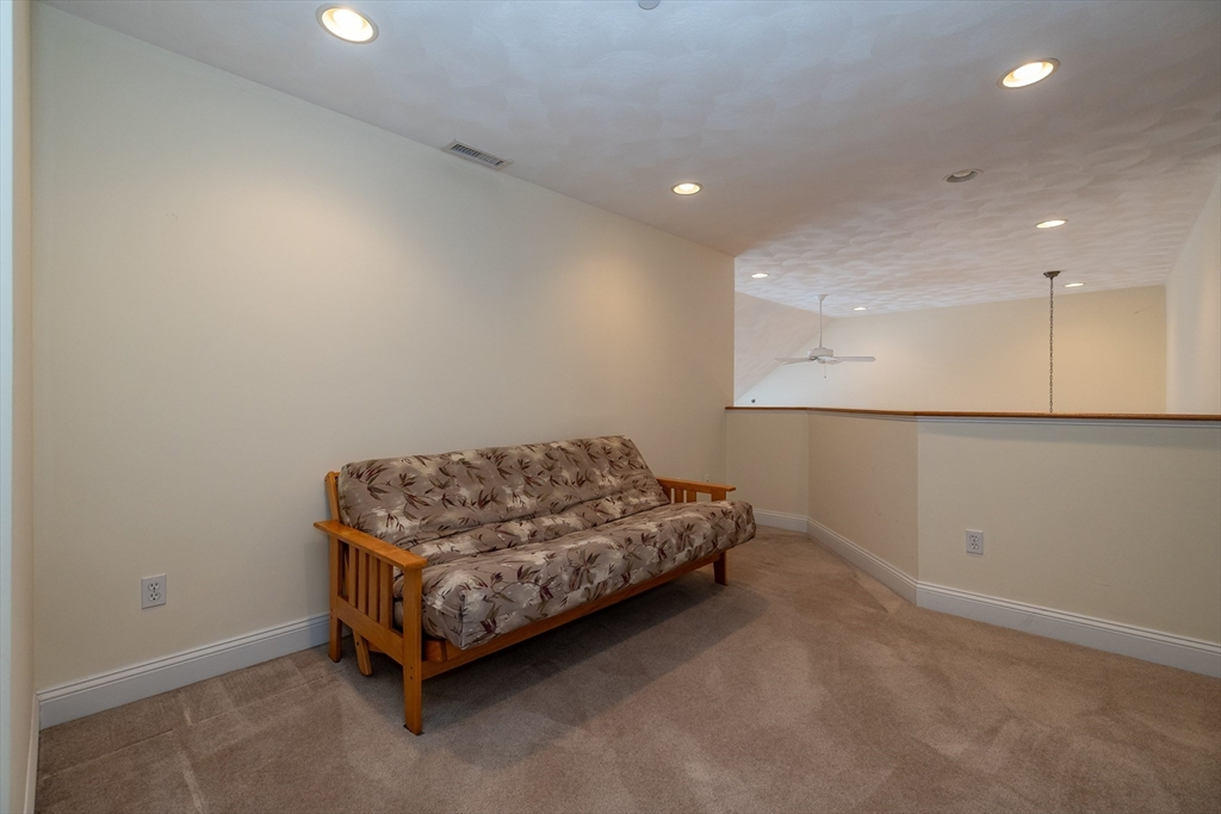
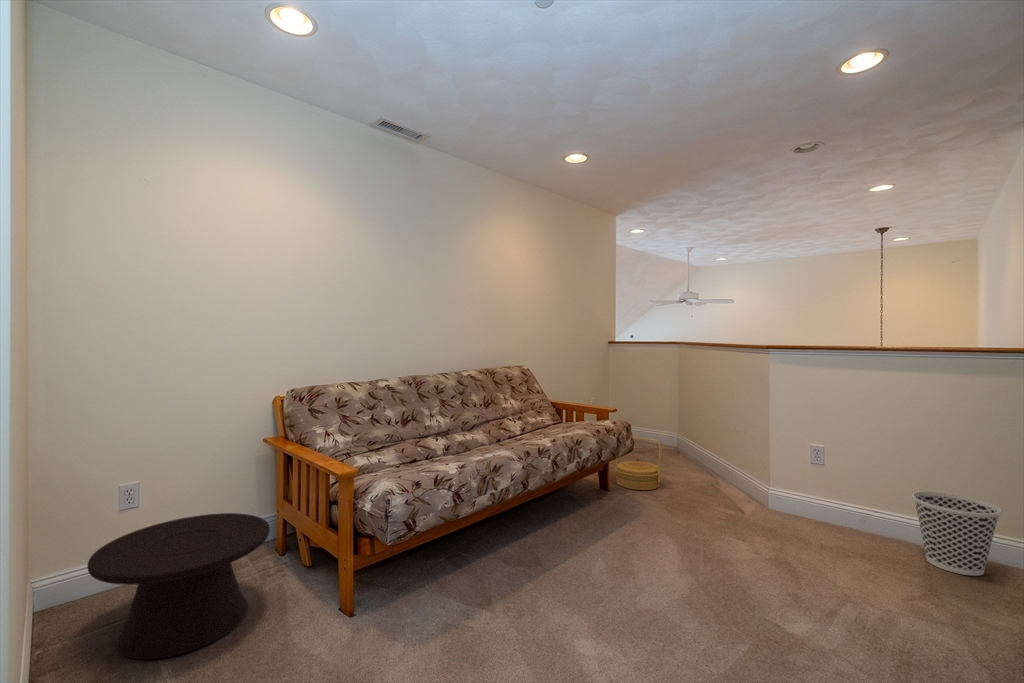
+ basket [614,435,663,491]
+ side table [86,512,271,660]
+ wastebasket [911,491,1002,577]
